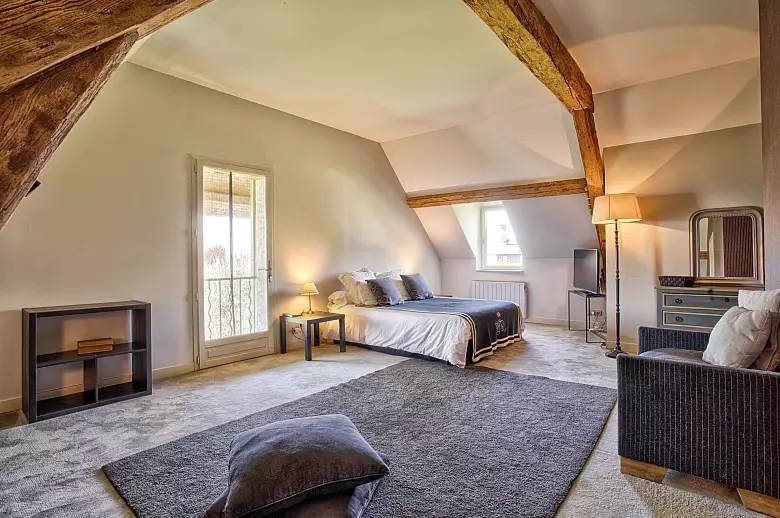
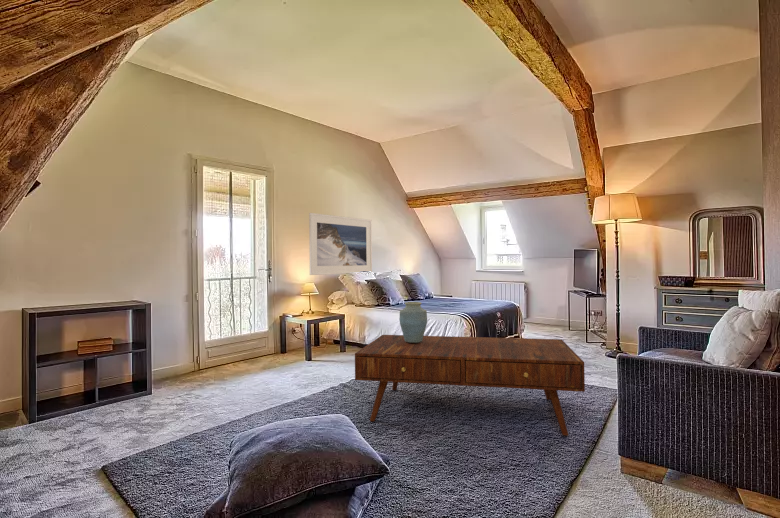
+ vase [398,301,428,343]
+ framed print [308,212,373,276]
+ coffee table [354,334,586,436]
